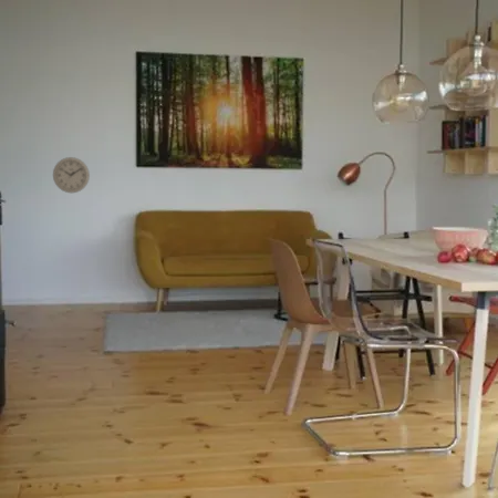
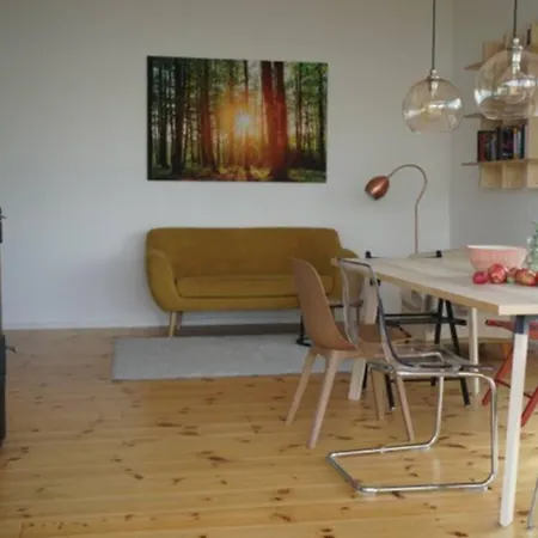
- wall clock [52,156,91,194]
